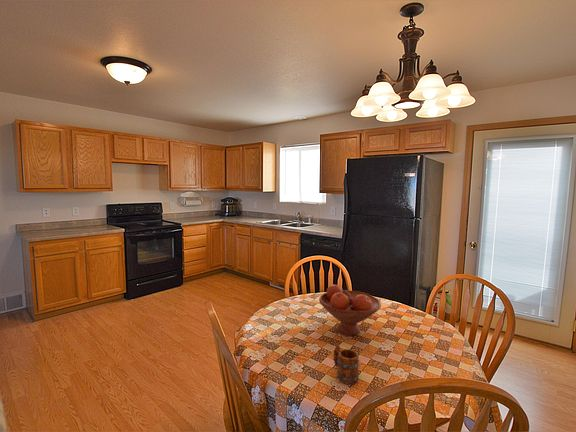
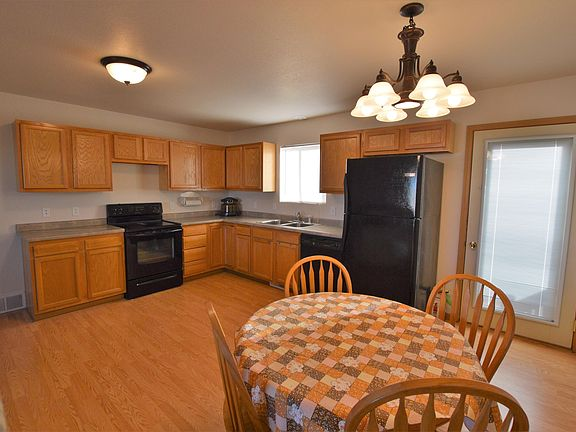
- mug [333,342,361,385]
- fruit bowl [318,284,382,337]
